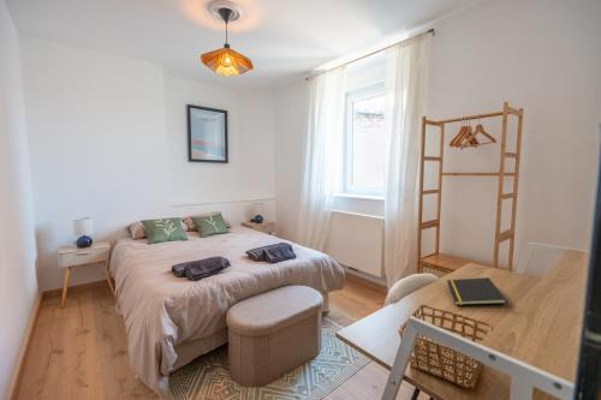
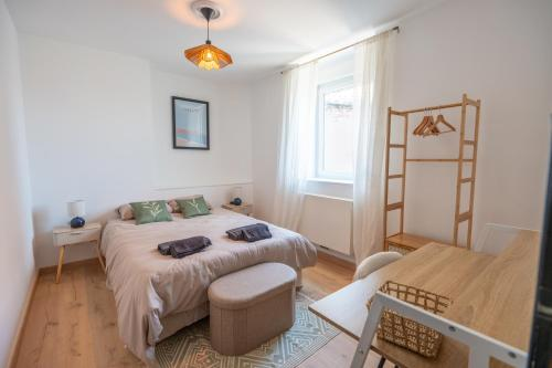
- notepad [446,276,508,306]
